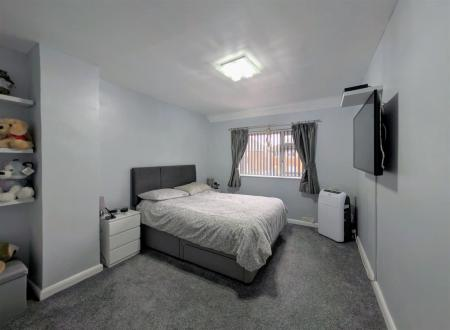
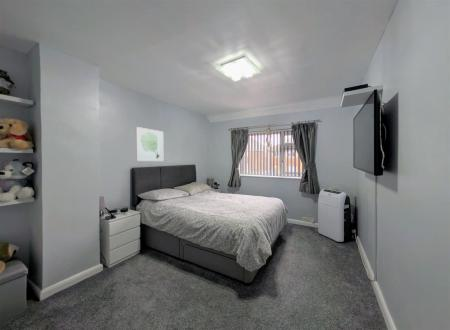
+ wall art [135,126,164,162]
